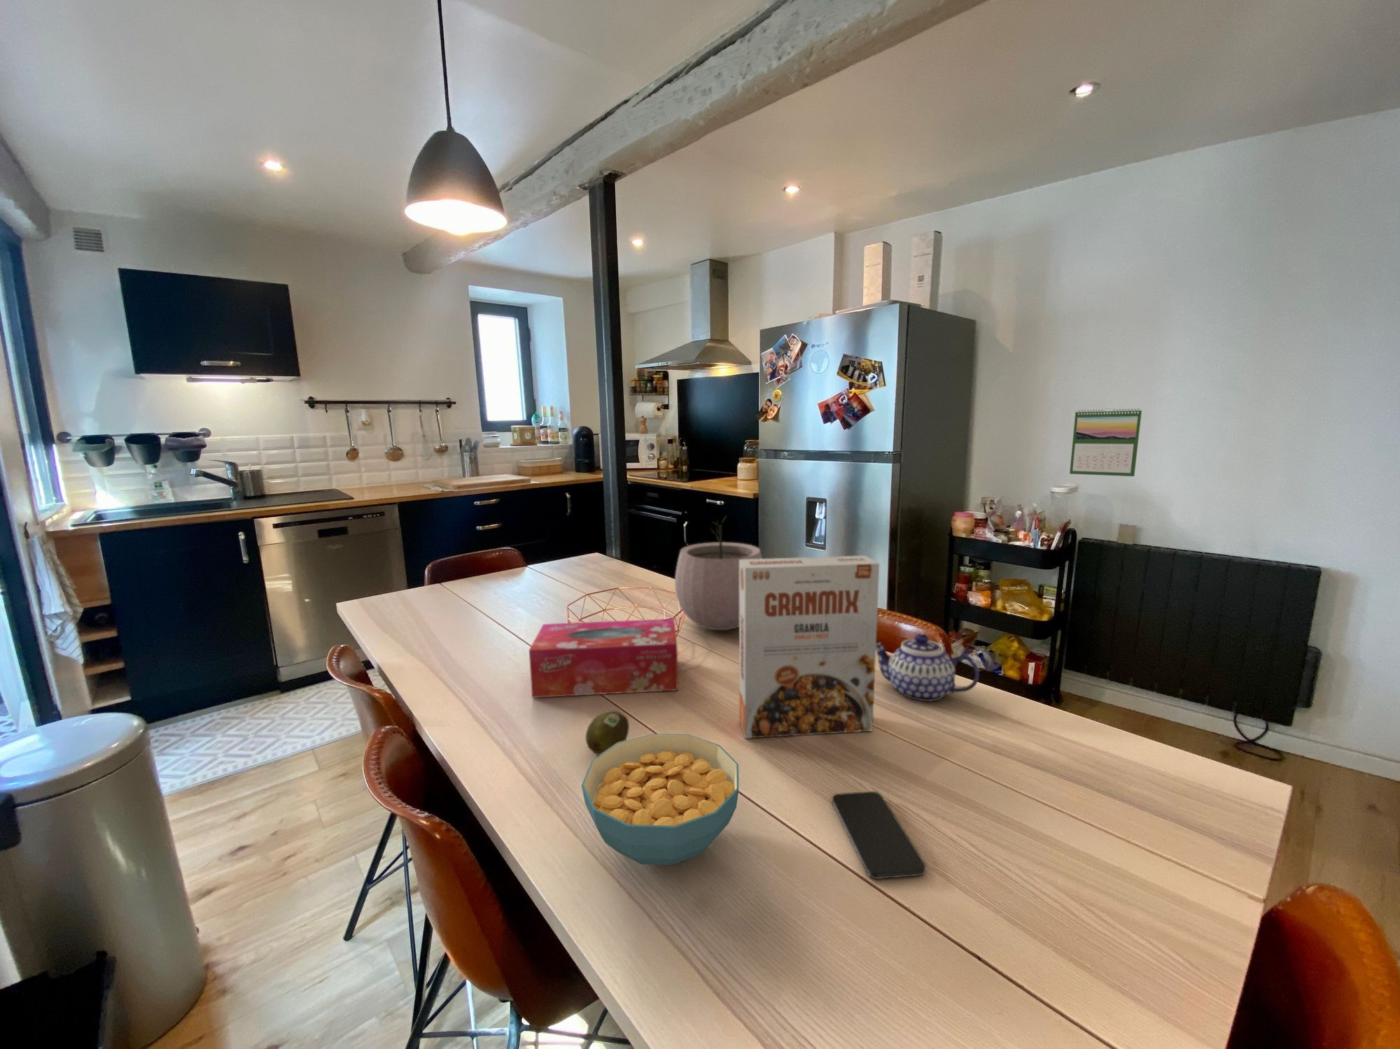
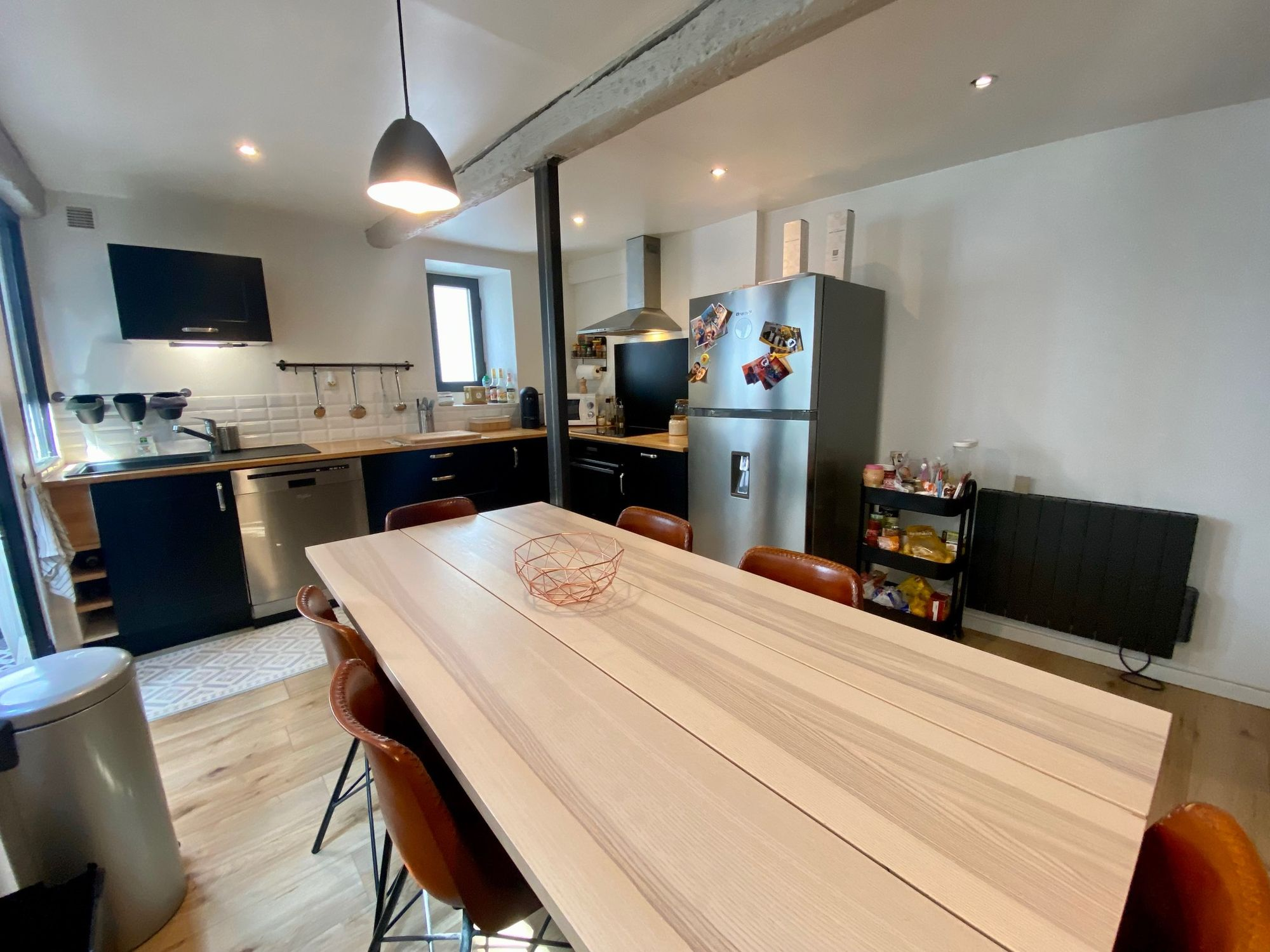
- tissue box [528,618,679,699]
- cereal box [739,554,880,739]
- fruit [584,710,631,756]
- smartphone [831,791,926,879]
- plant pot [675,513,763,630]
- teapot [875,632,980,702]
- cereal bowl [581,733,740,866]
- calendar [1069,408,1142,477]
